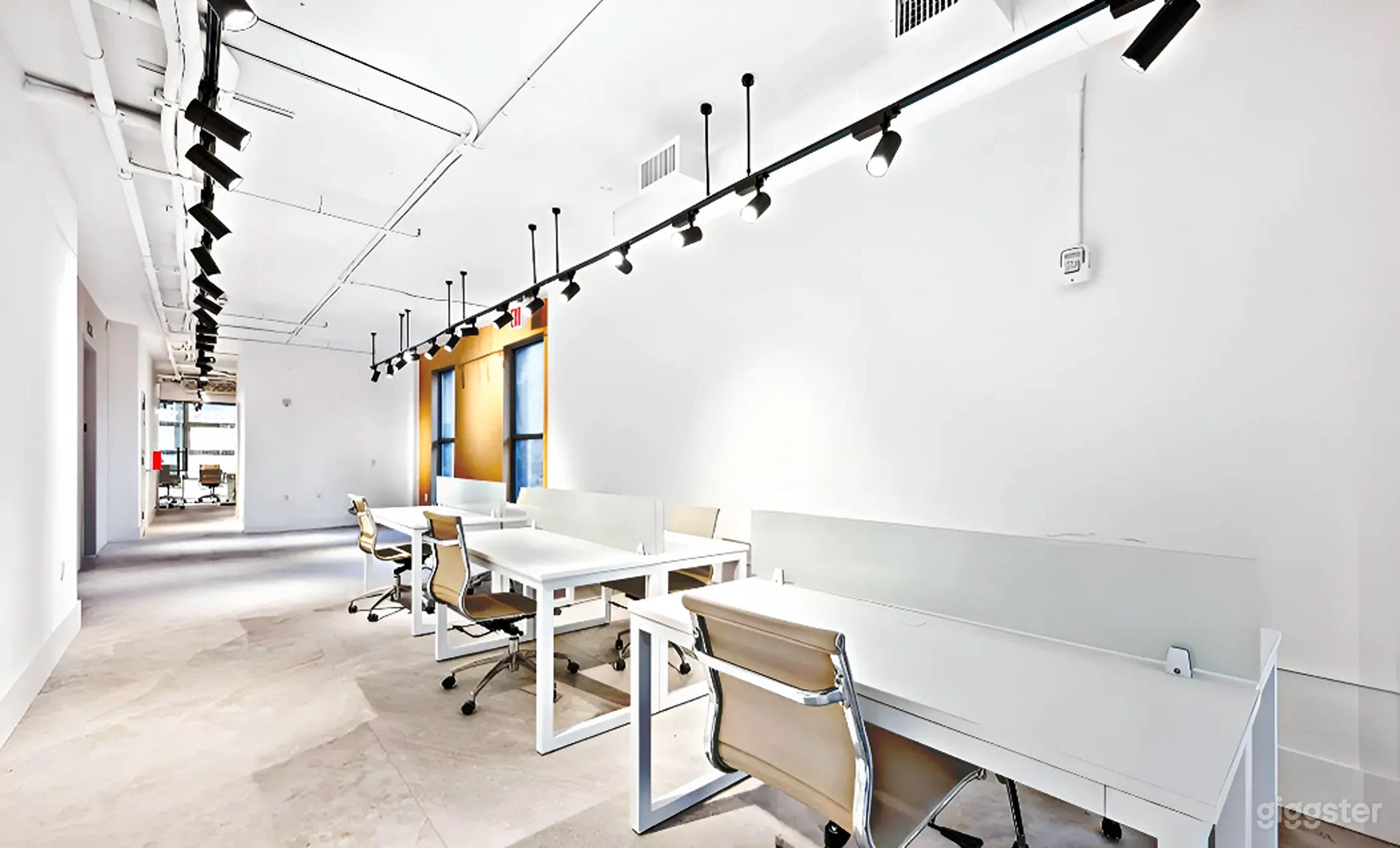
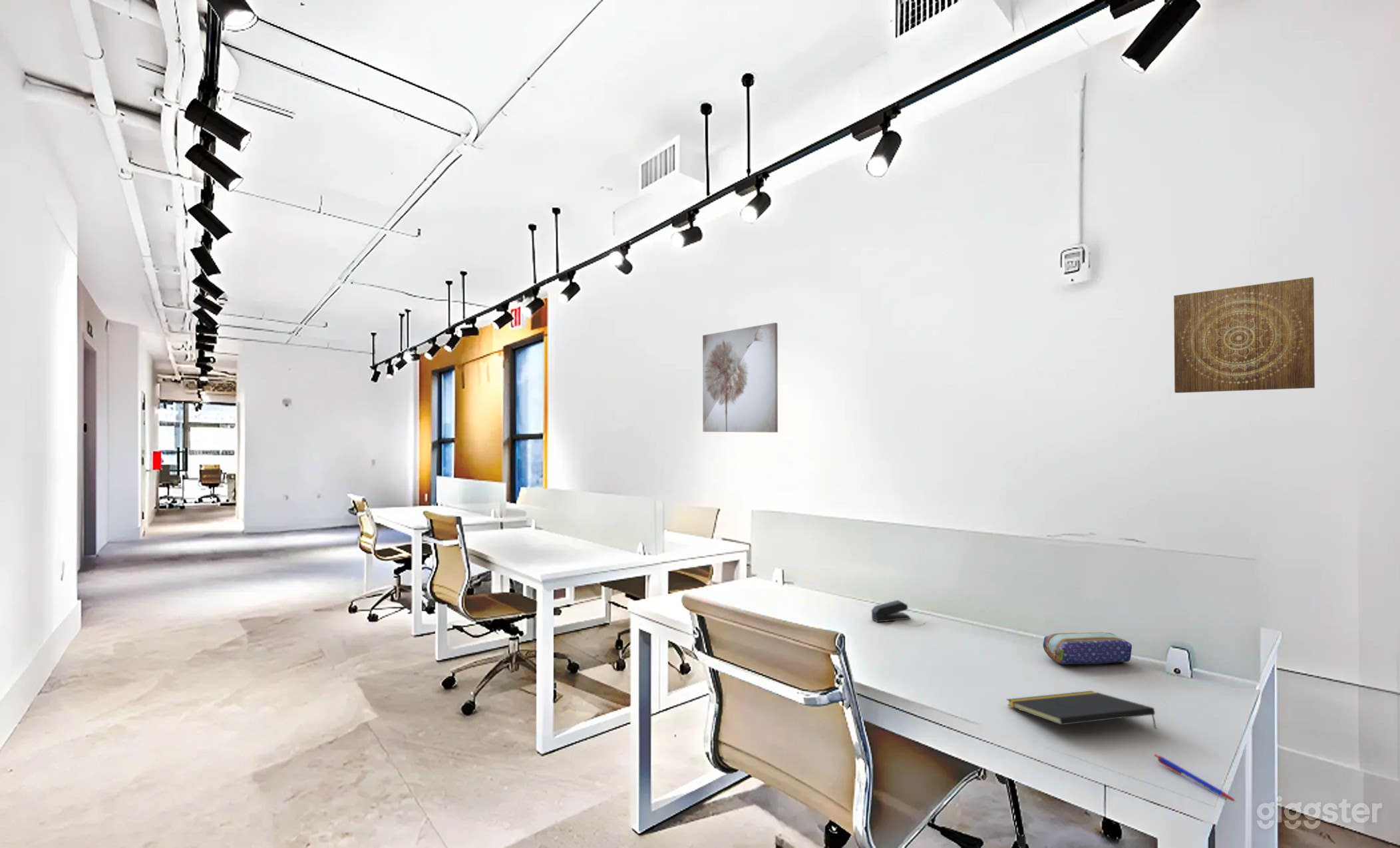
+ wall art [702,322,779,433]
+ notepad [1006,690,1157,730]
+ pen [1153,753,1238,803]
+ stapler [870,599,911,623]
+ pencil case [1043,632,1133,665]
+ wall art [1173,276,1315,393]
